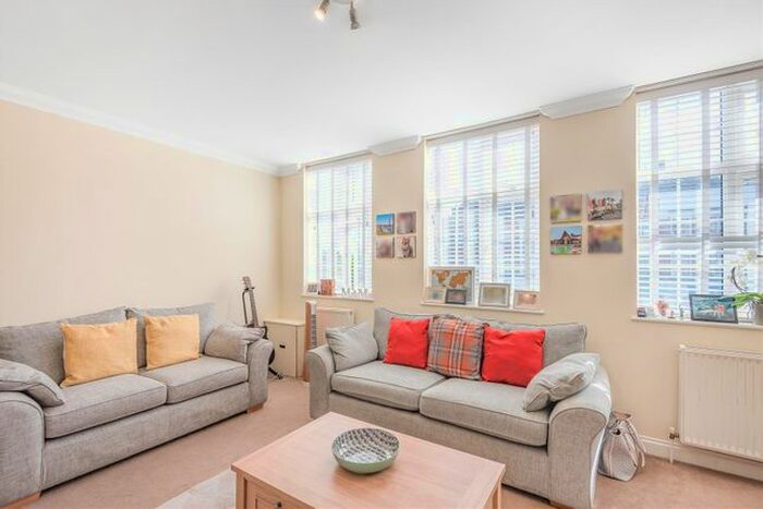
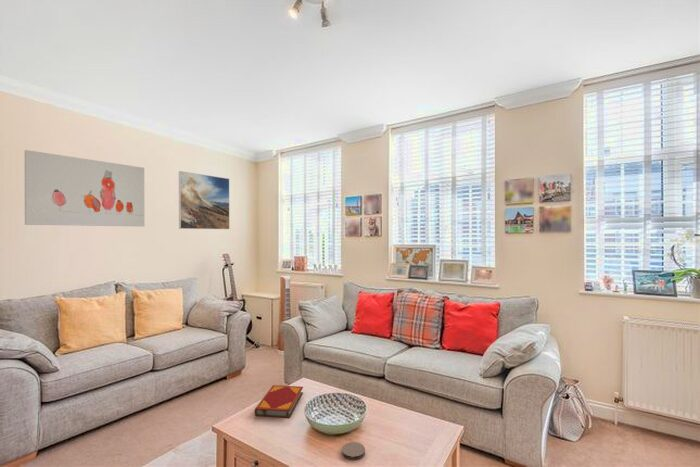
+ hardback book [254,384,304,419]
+ wall art [24,149,145,228]
+ coaster [341,441,366,461]
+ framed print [178,170,230,230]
